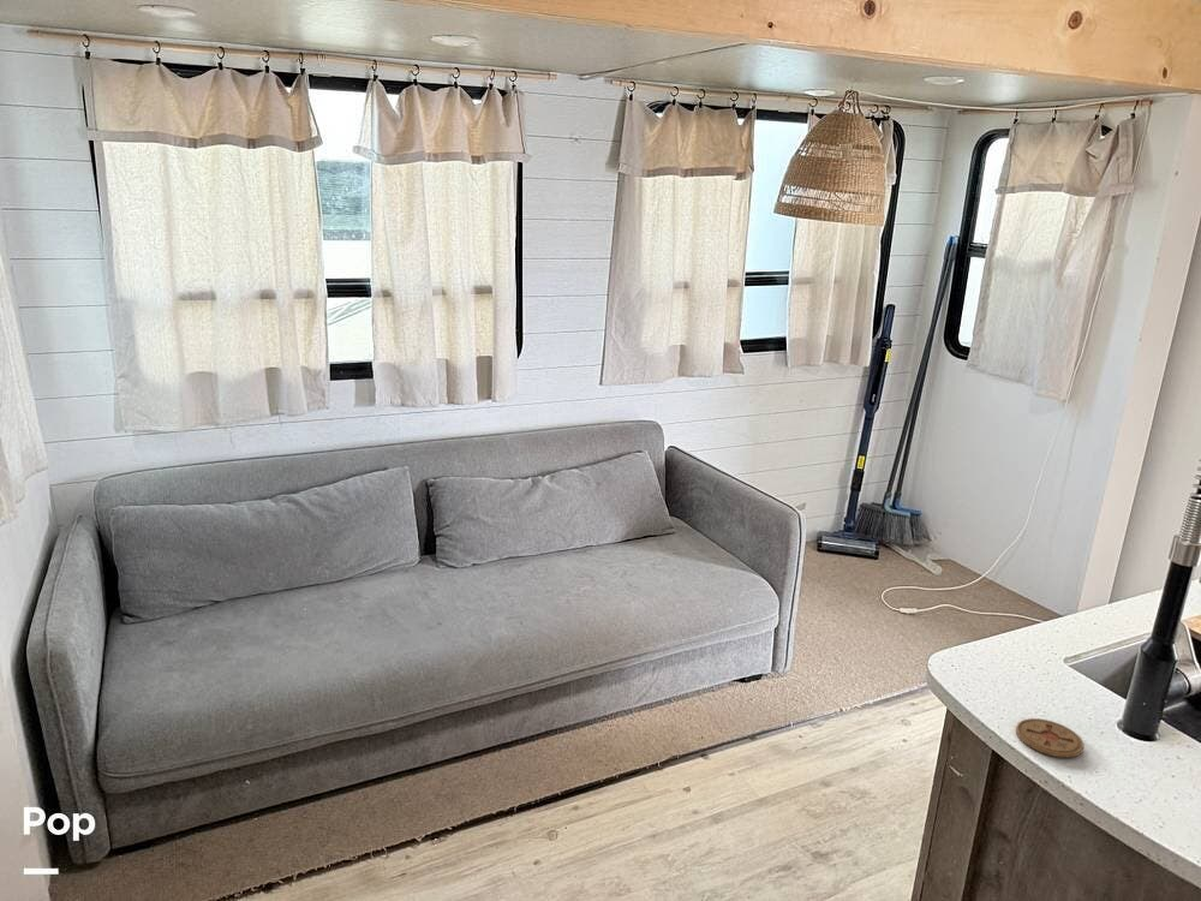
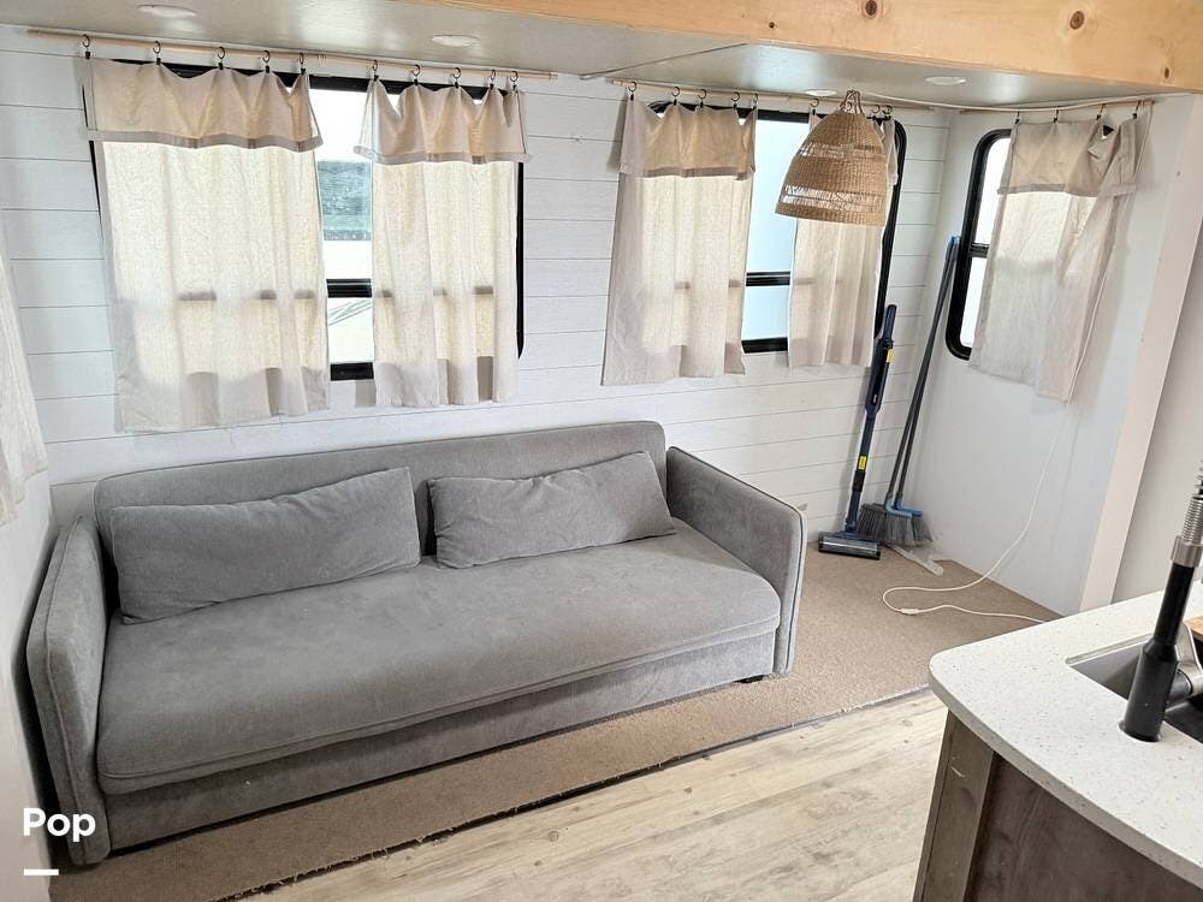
- coaster [1015,717,1085,759]
